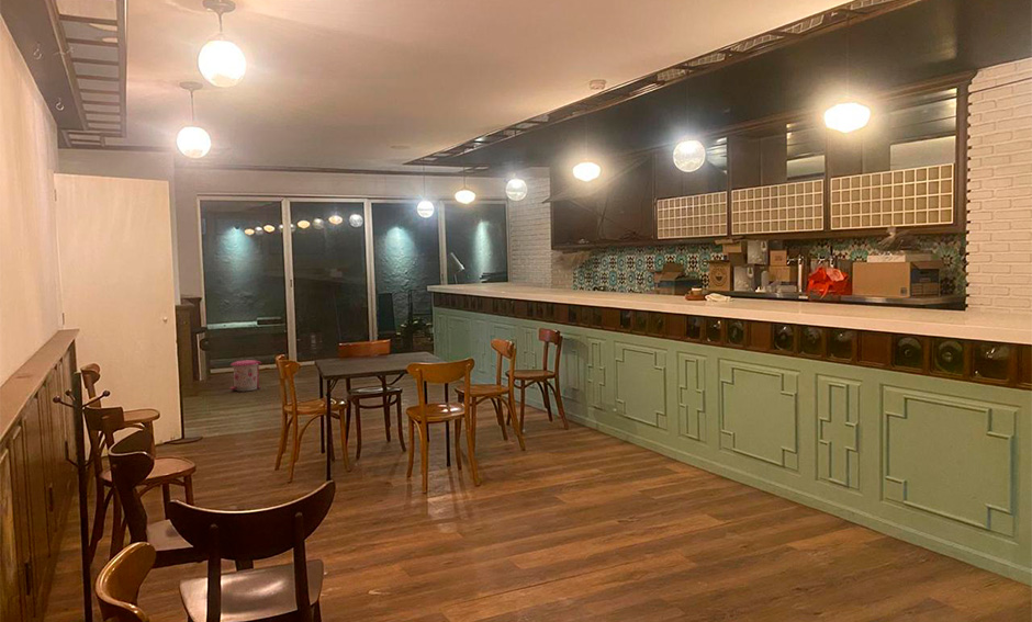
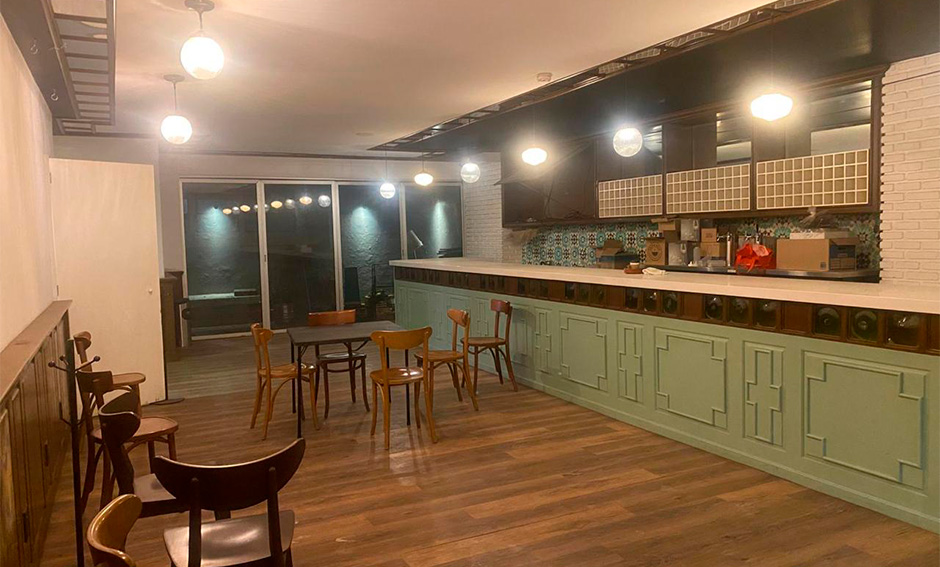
- trash can [228,359,262,393]
